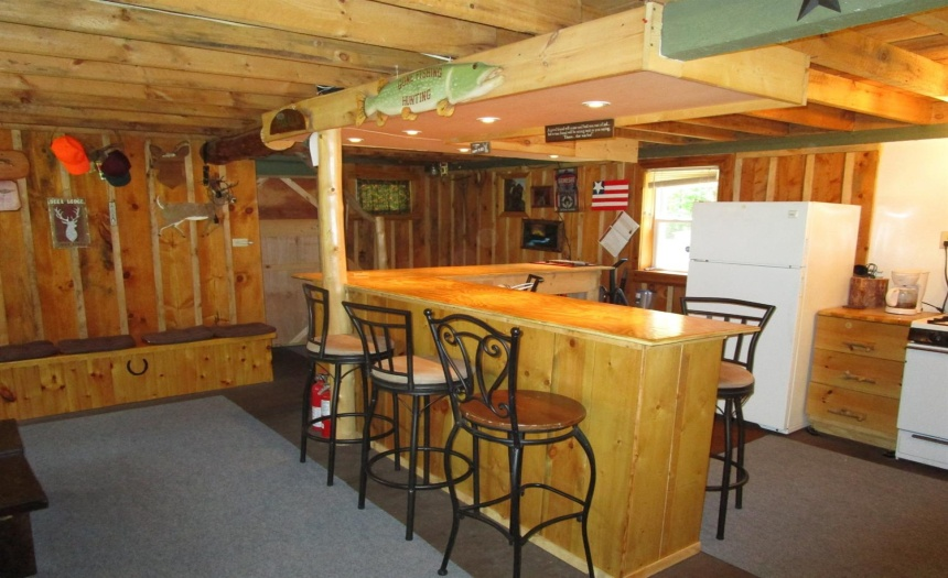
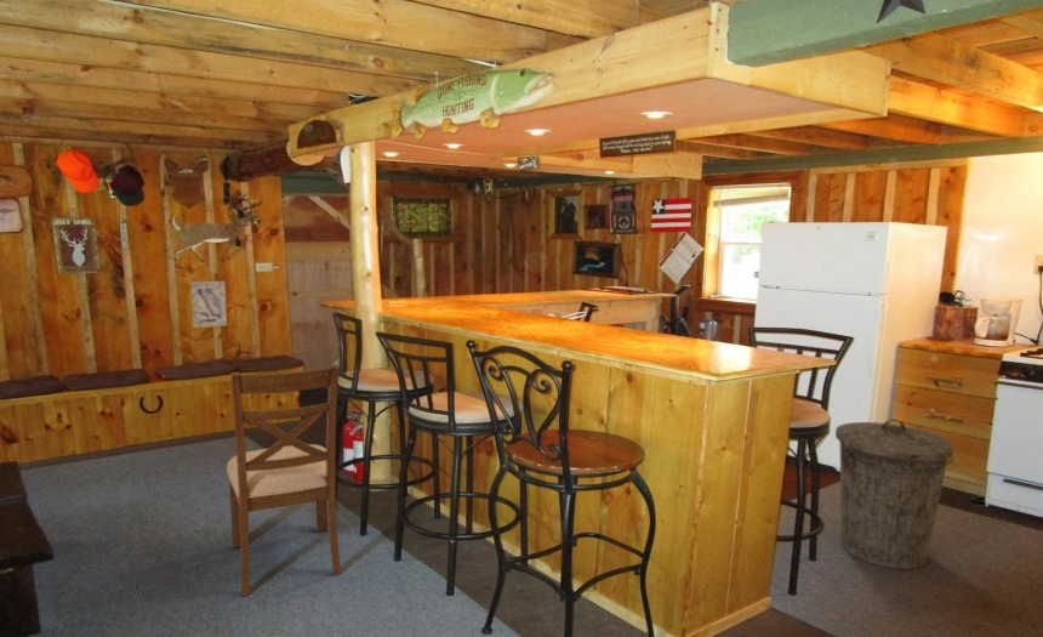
+ wall art [189,280,228,329]
+ trash can [834,417,956,570]
+ chair [226,364,342,597]
